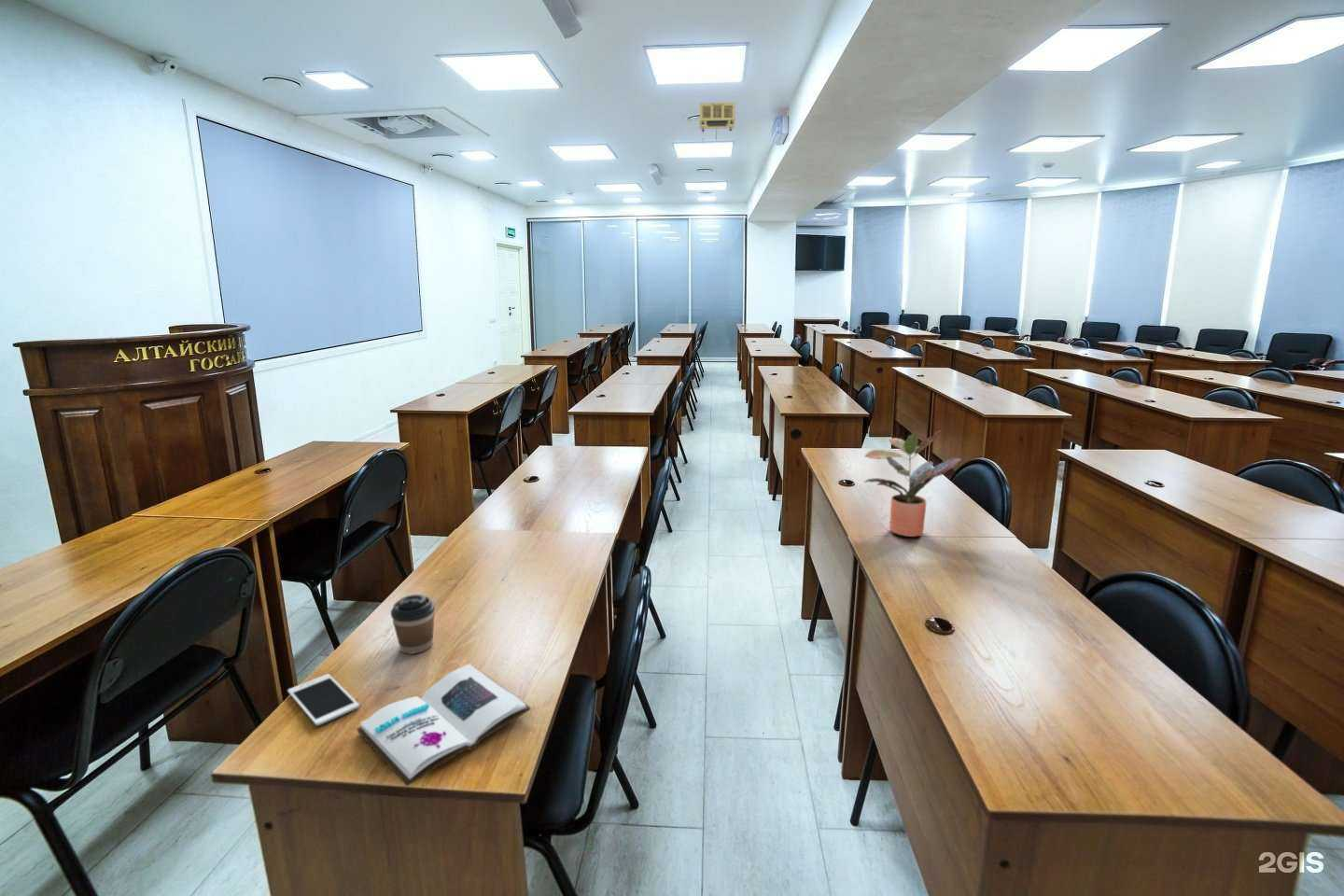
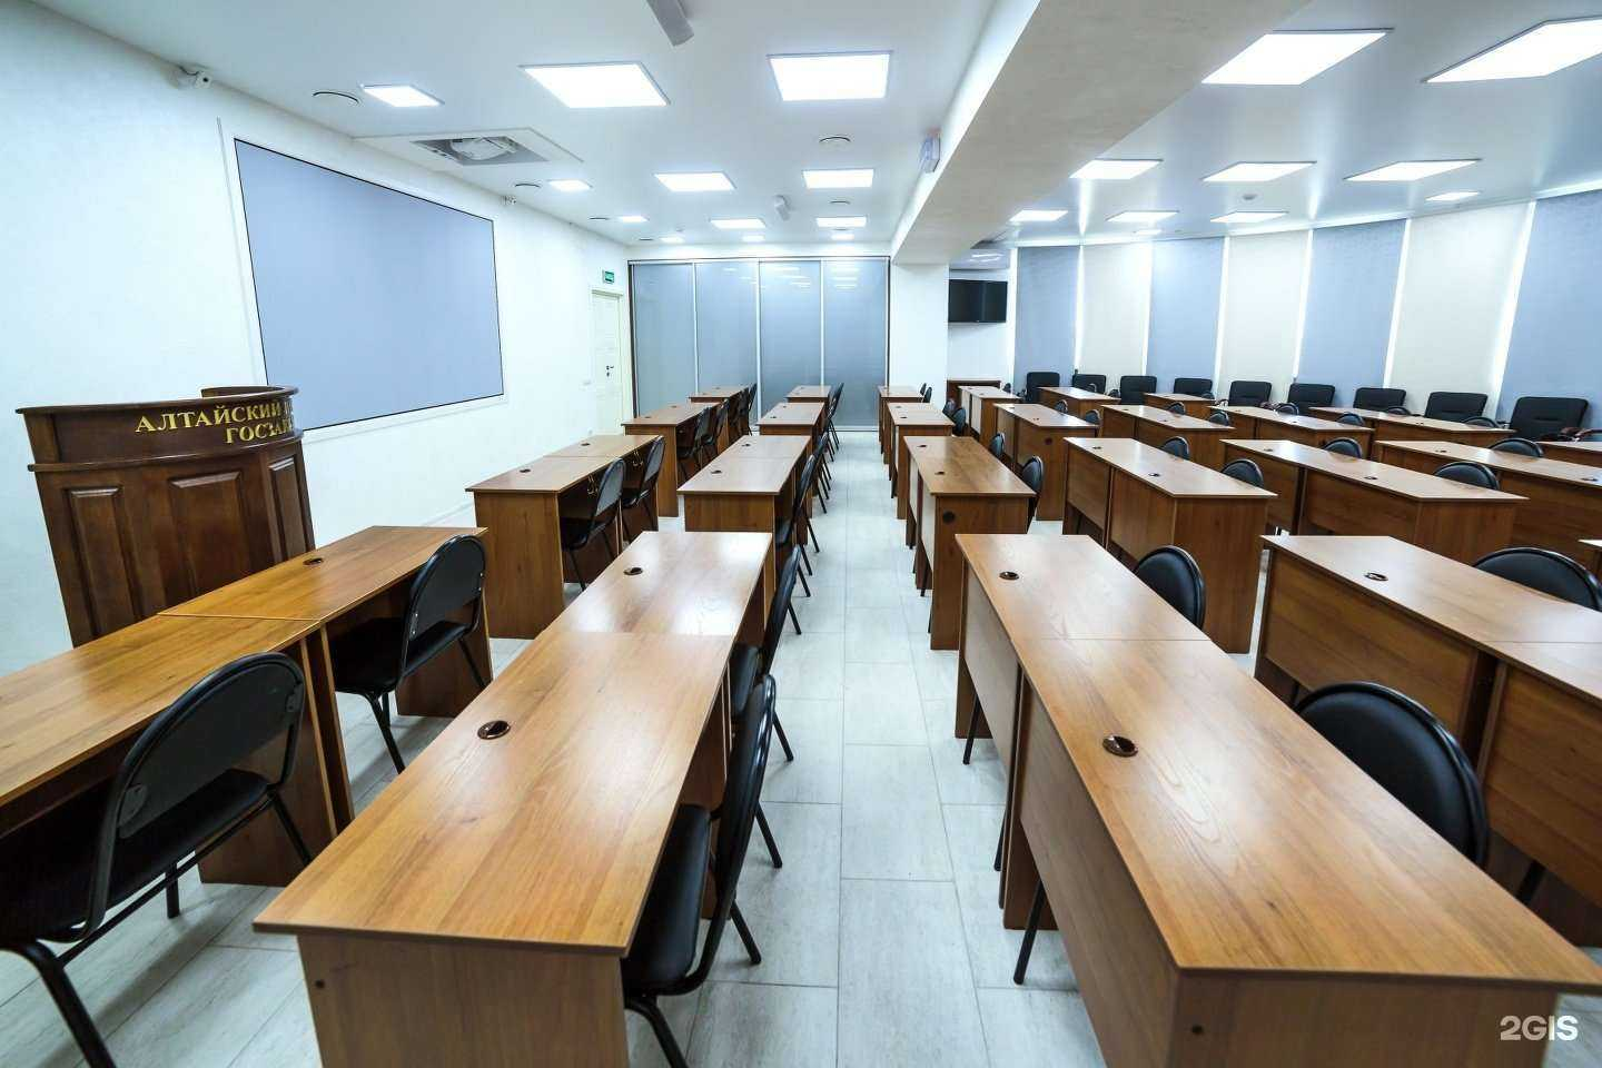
- potted plant [863,429,962,538]
- coffee cup [389,594,436,655]
- projector [699,102,736,142]
- book [356,663,531,787]
- cell phone [287,673,360,727]
